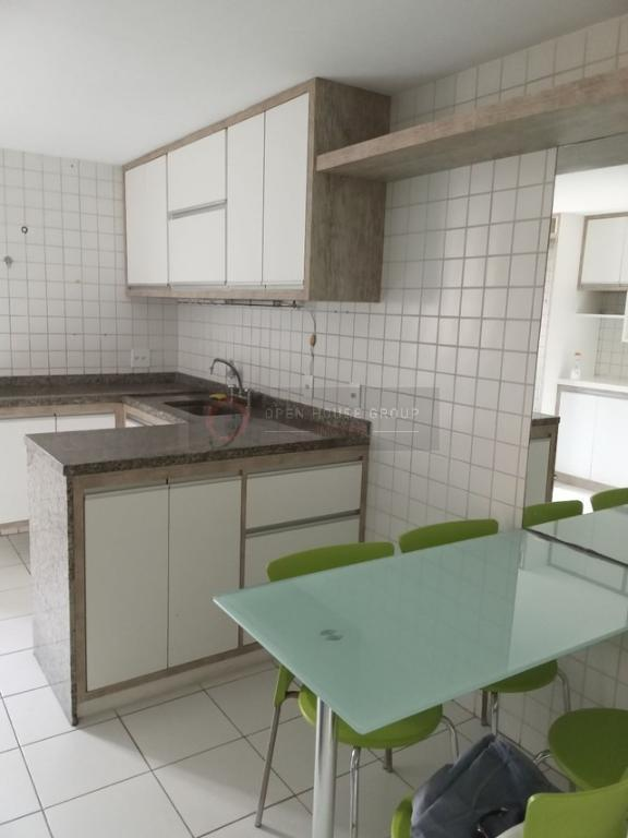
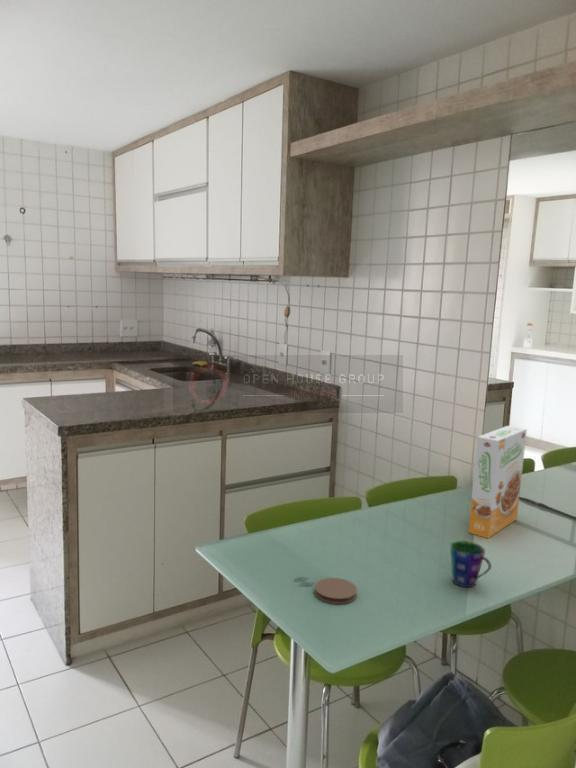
+ cup [449,540,492,588]
+ coaster [314,577,358,605]
+ cereal box [467,425,528,539]
